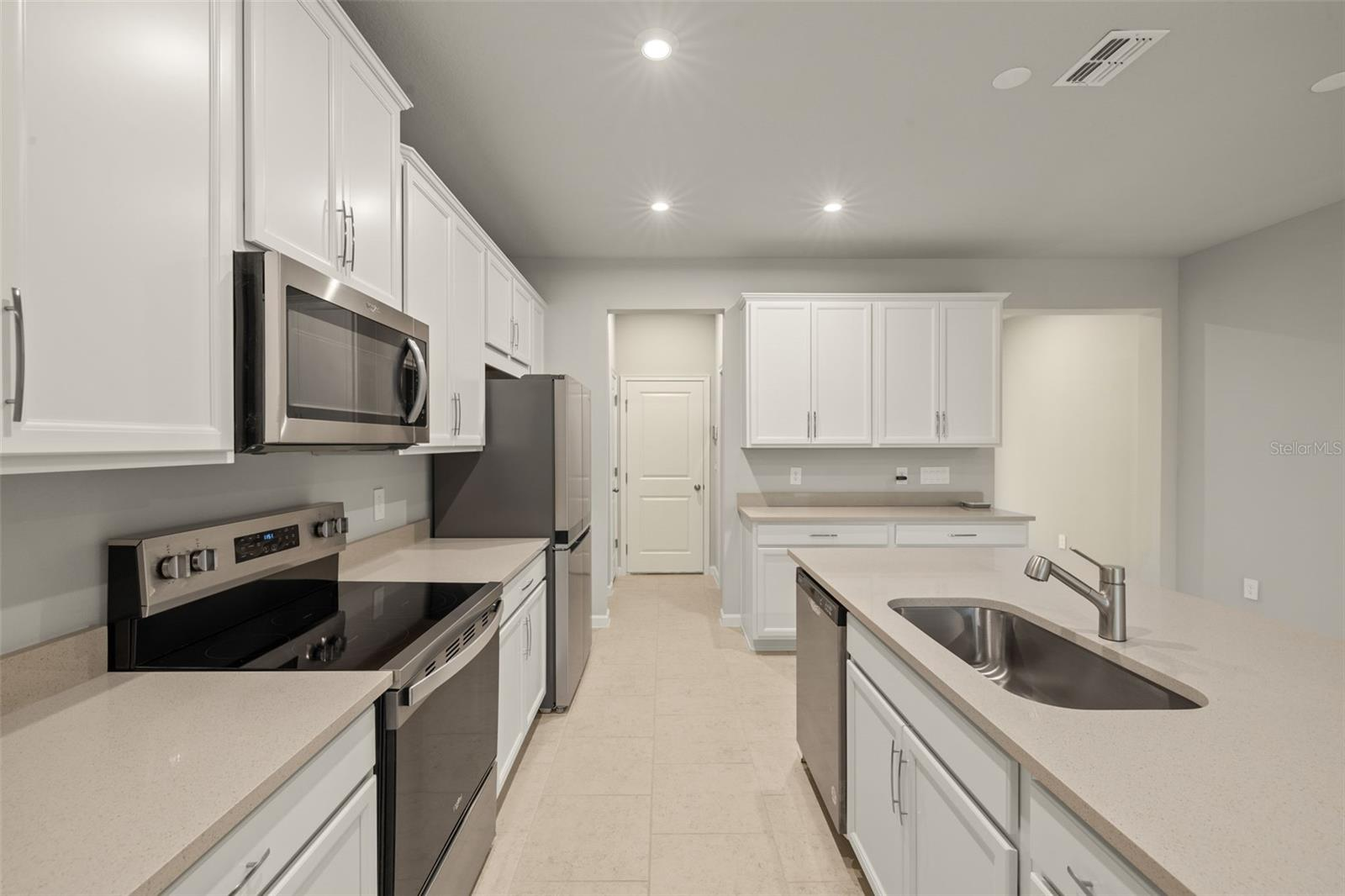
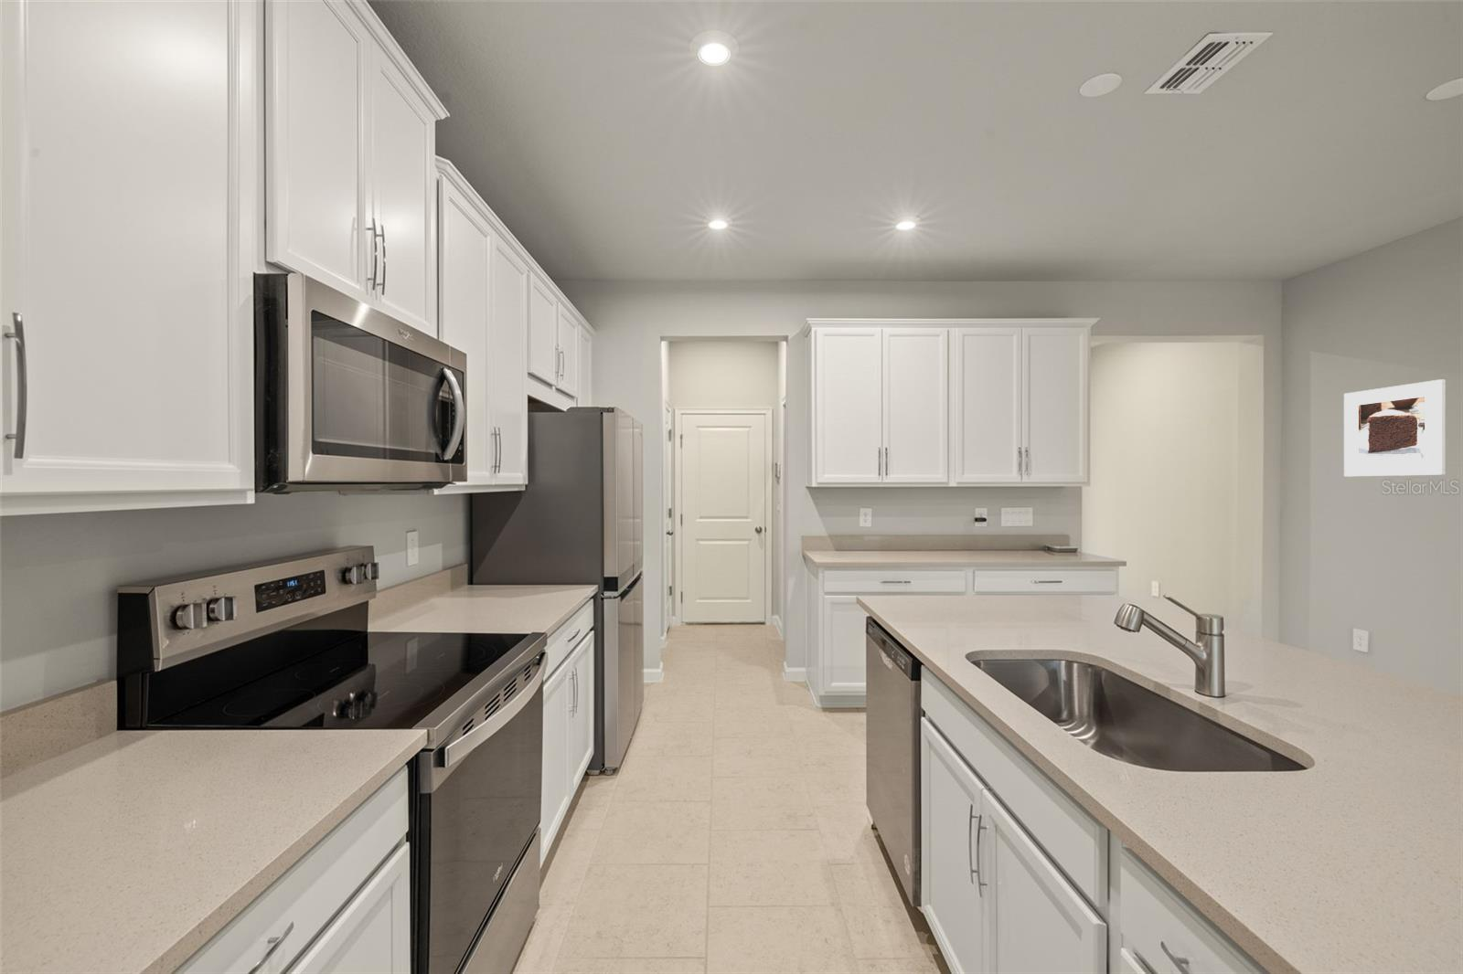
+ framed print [1343,378,1447,478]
